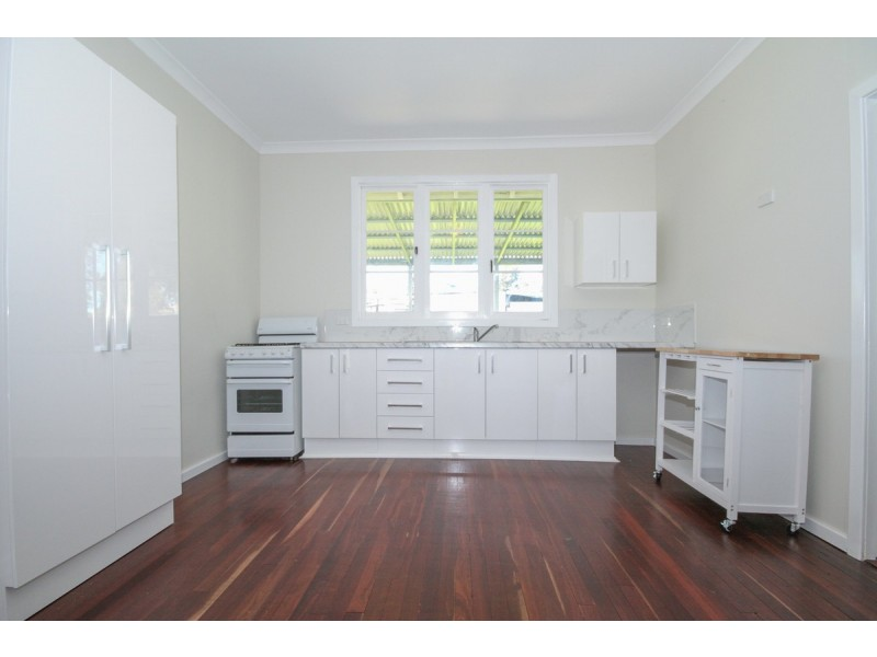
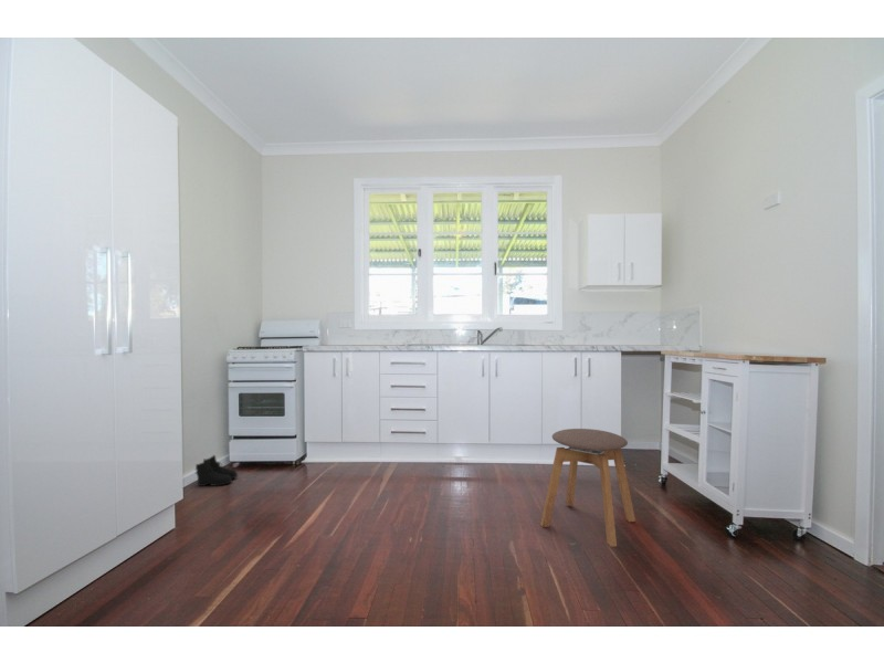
+ stool [539,428,636,547]
+ boots [194,454,239,487]
